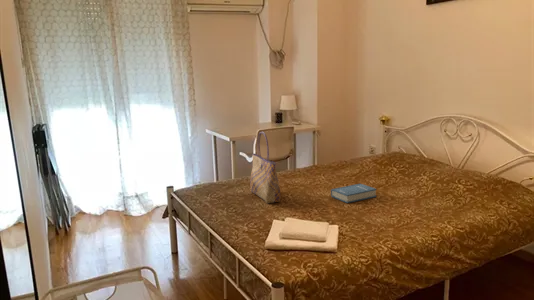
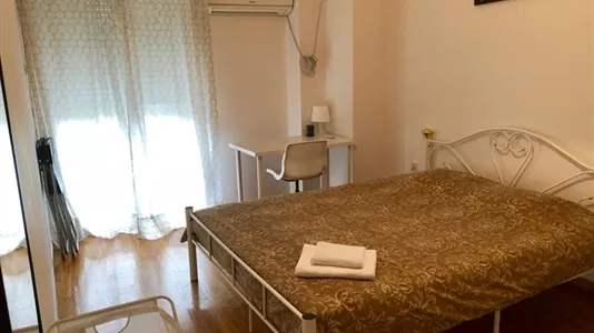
- hardback book [330,183,377,204]
- tote bag [249,131,281,204]
